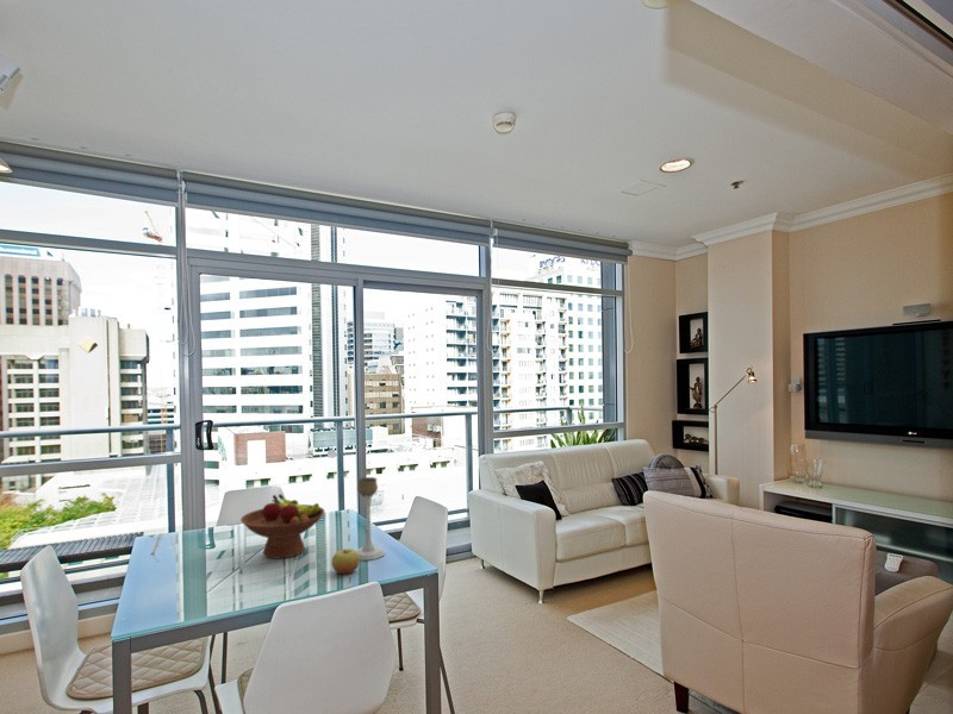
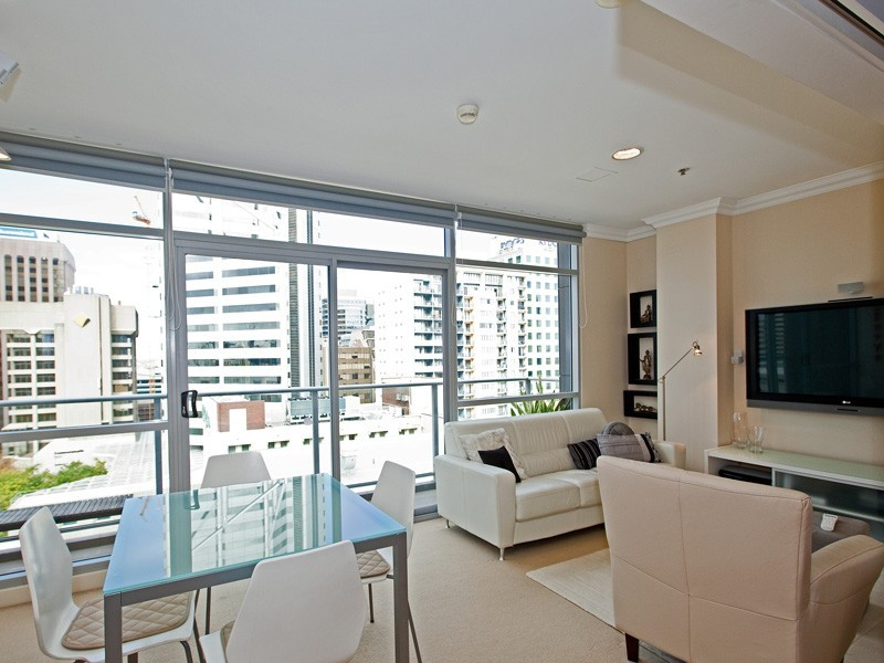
- candle holder [355,476,386,562]
- fruit bowl [239,493,325,559]
- apple [331,547,361,575]
